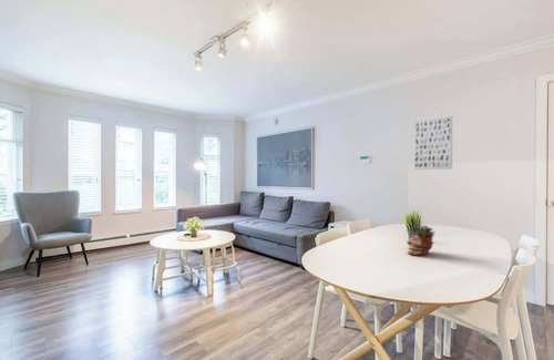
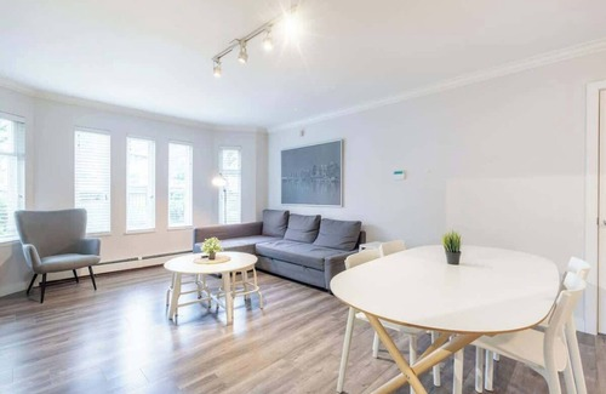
- wall art [413,115,453,171]
- succulent planter [406,224,437,256]
